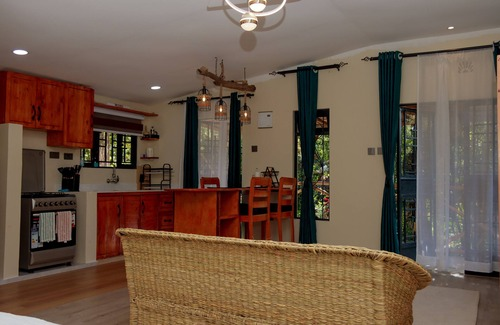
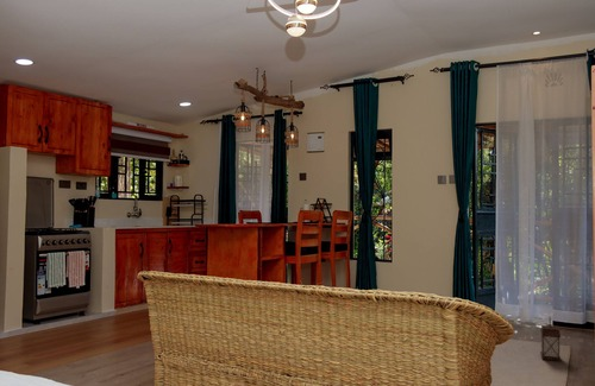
+ lantern [539,317,562,362]
